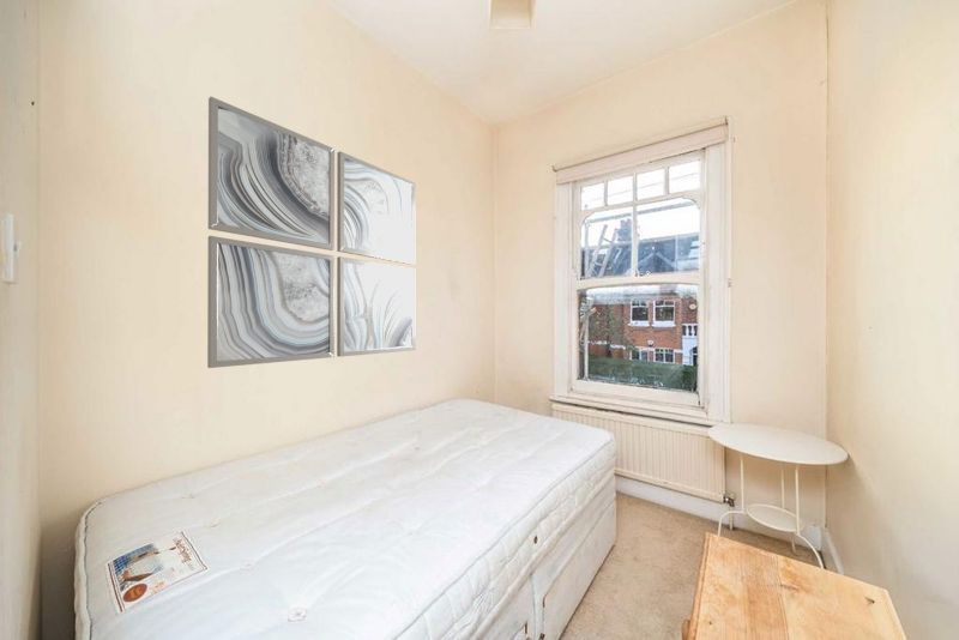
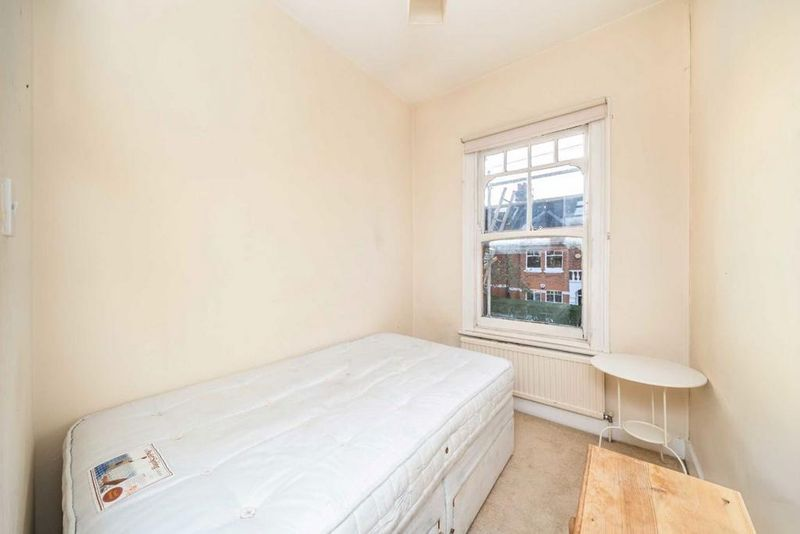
- wall art [206,96,416,369]
